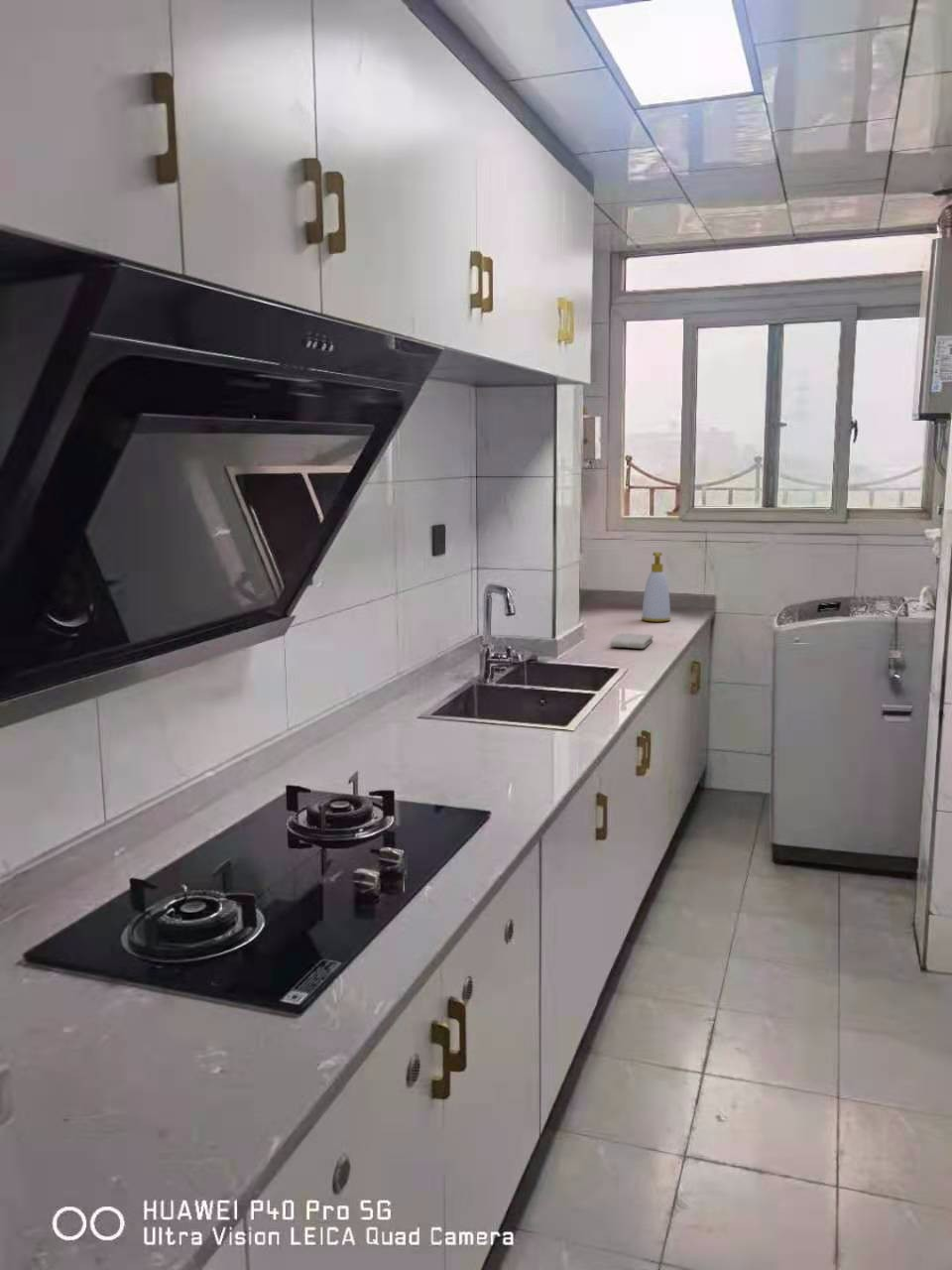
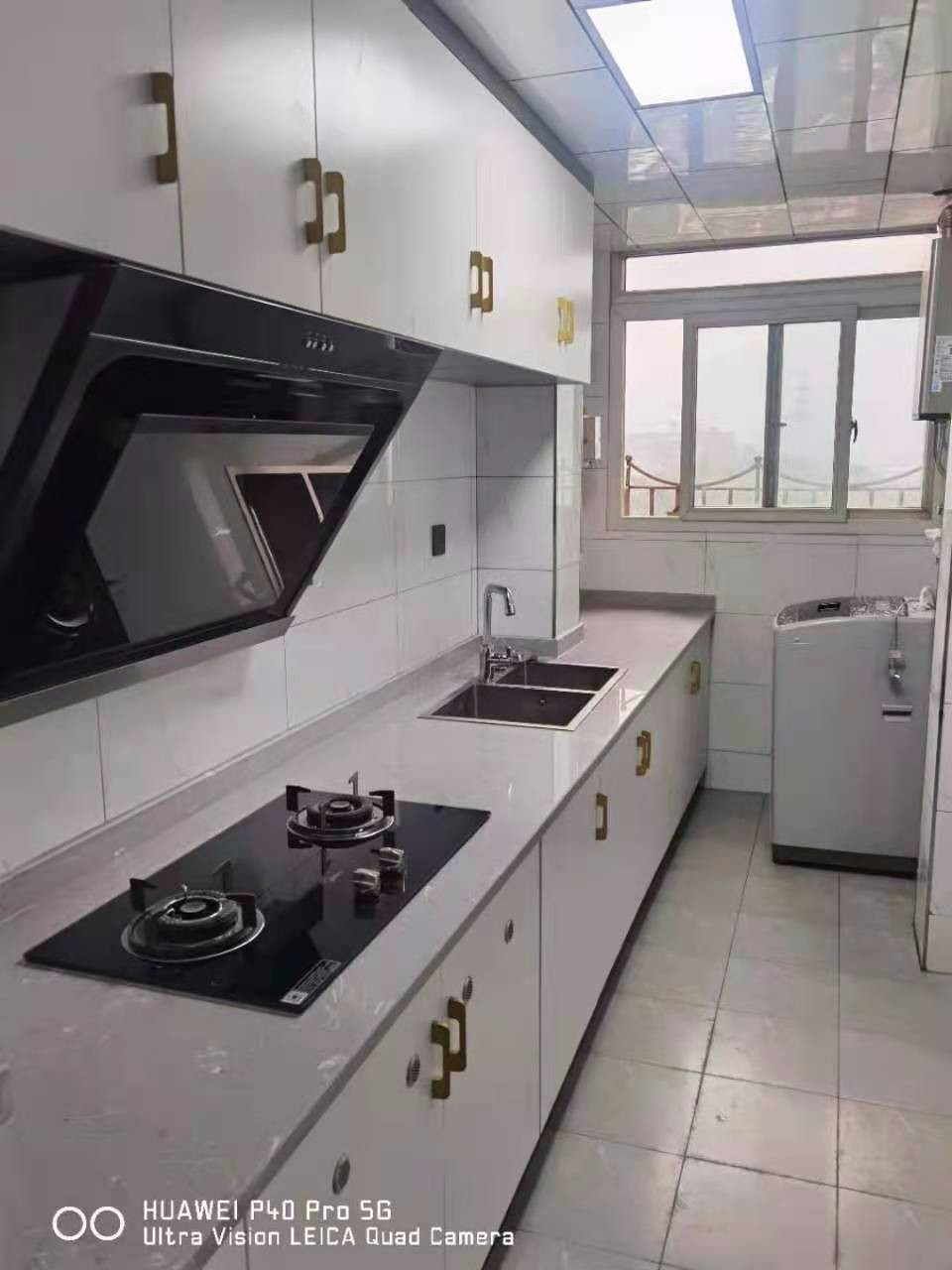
- washcloth [609,632,654,650]
- soap bottle [641,552,671,623]
